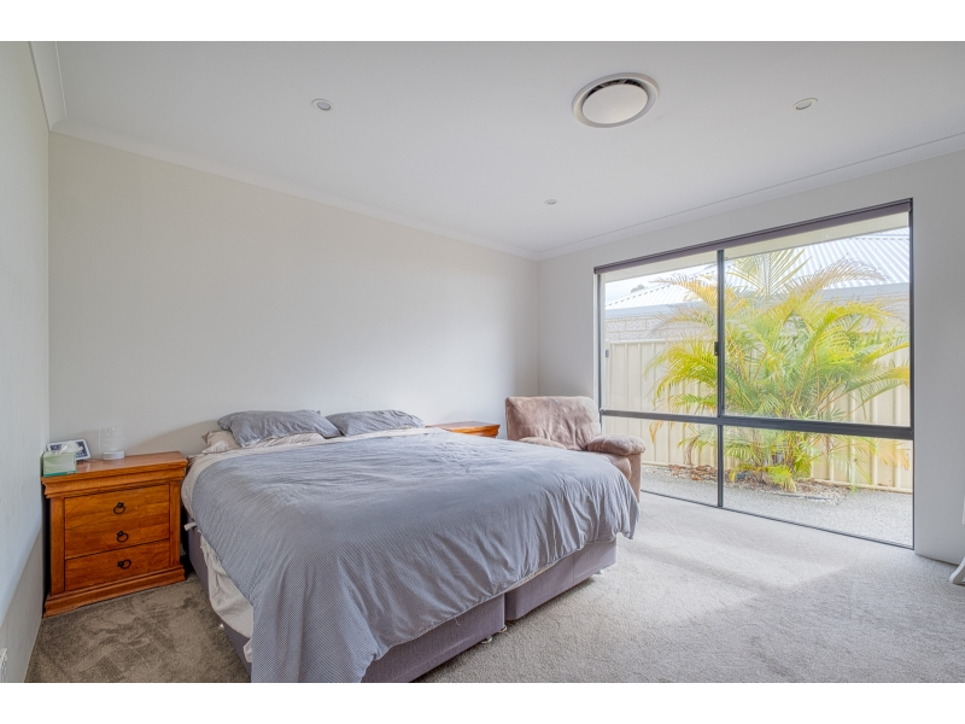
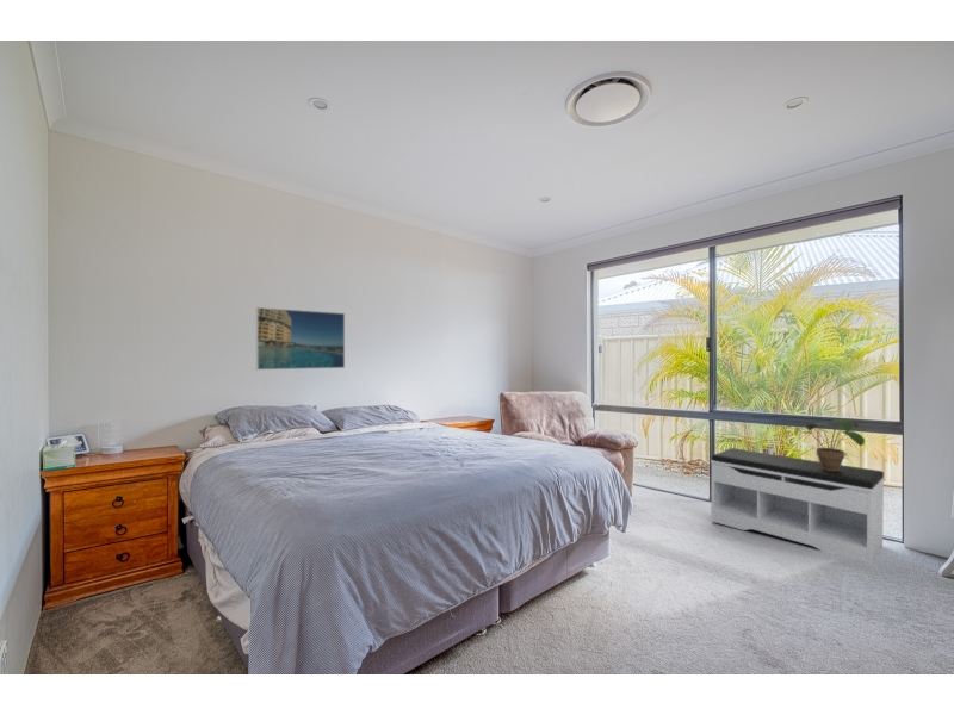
+ bench [710,447,885,565]
+ potted plant [798,418,866,471]
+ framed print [255,306,346,371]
